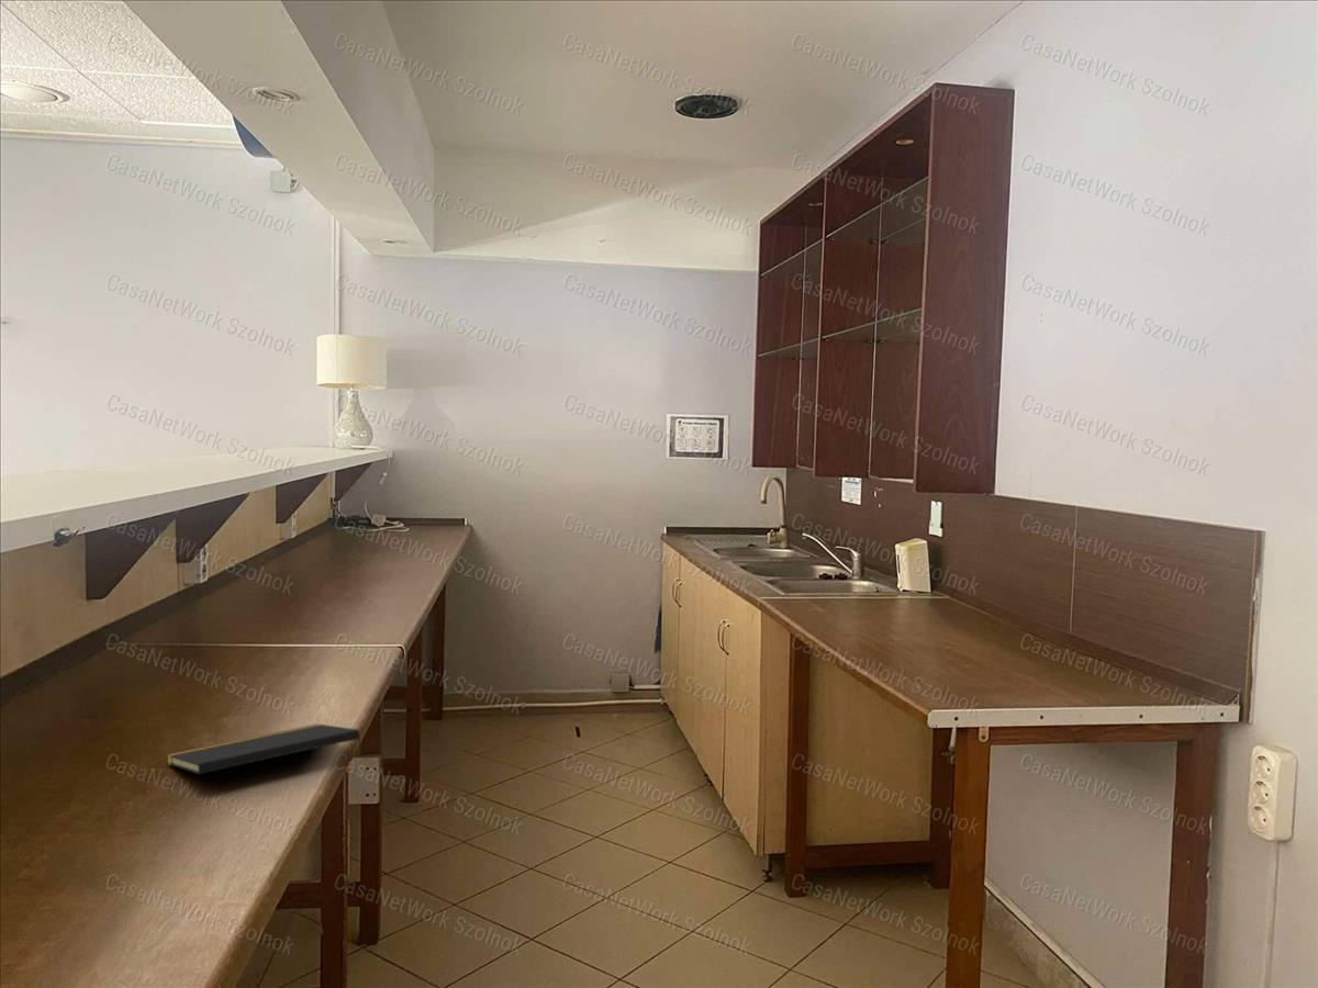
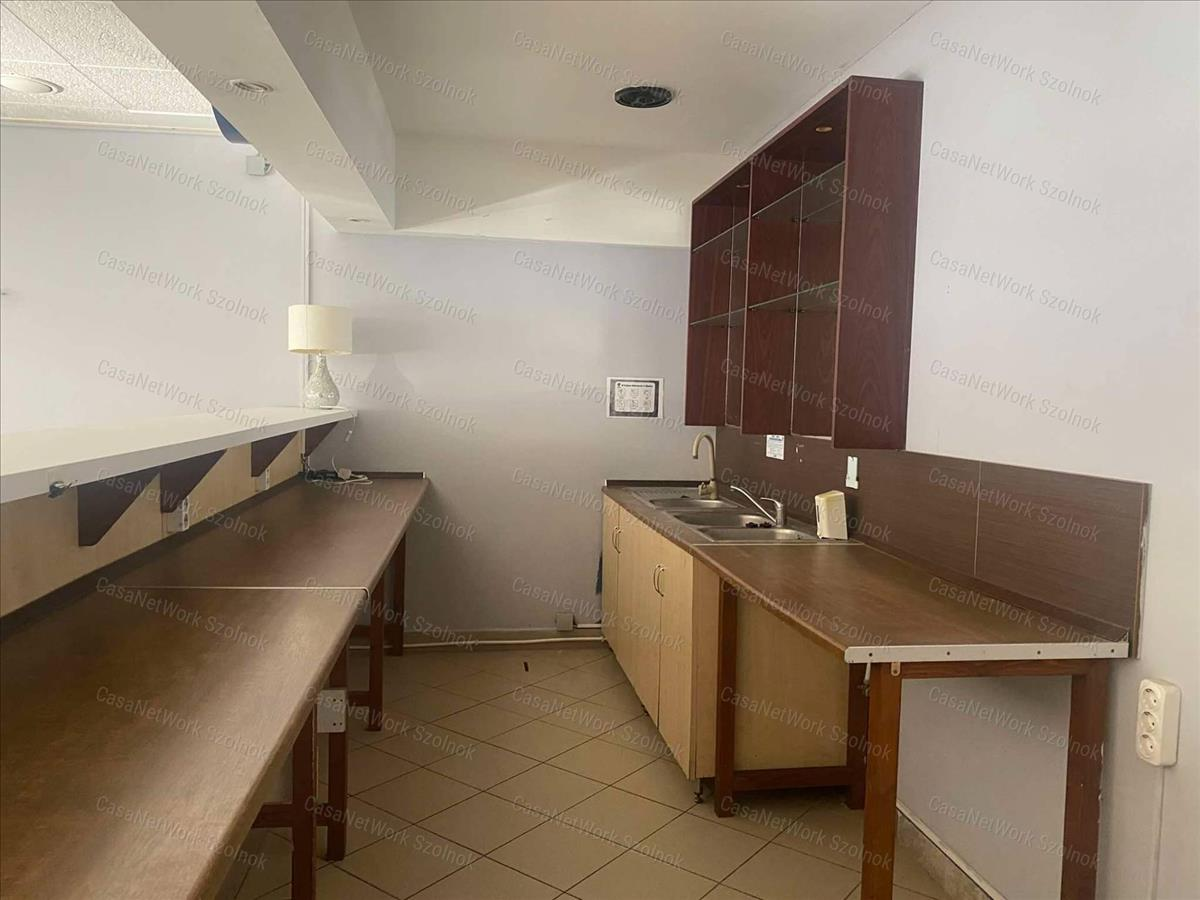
- notepad [165,722,365,775]
